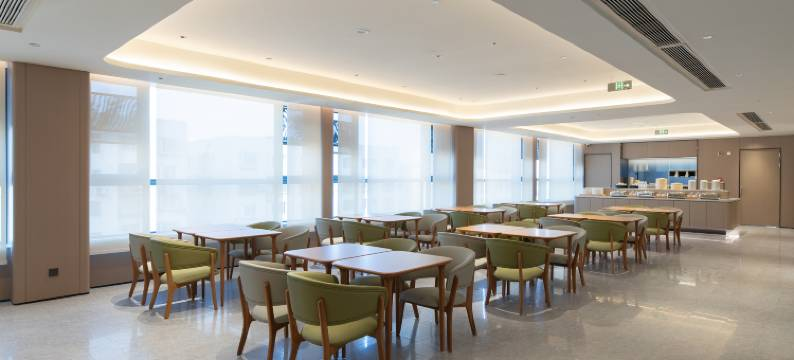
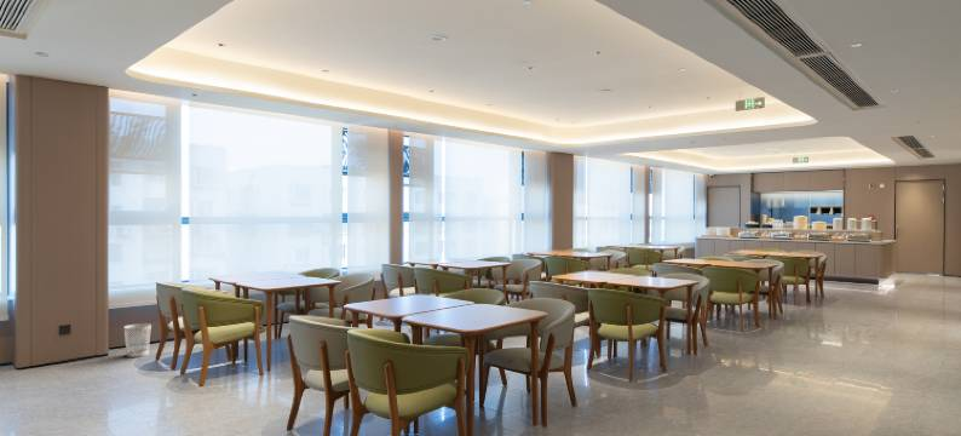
+ wastebasket [122,322,153,358]
